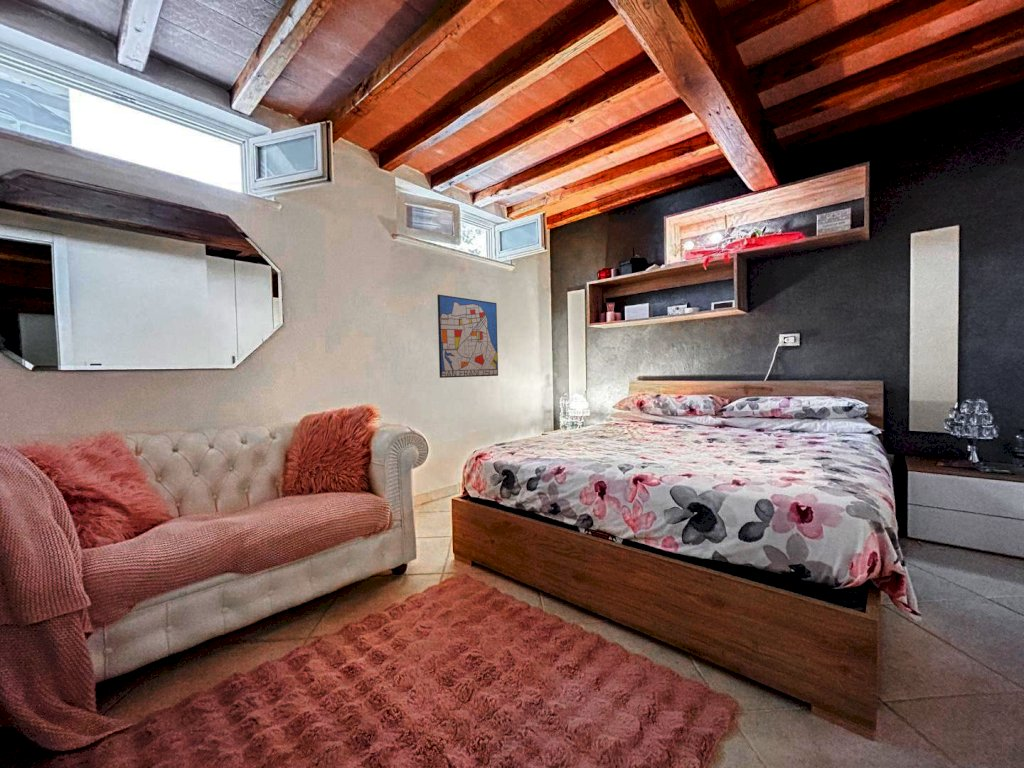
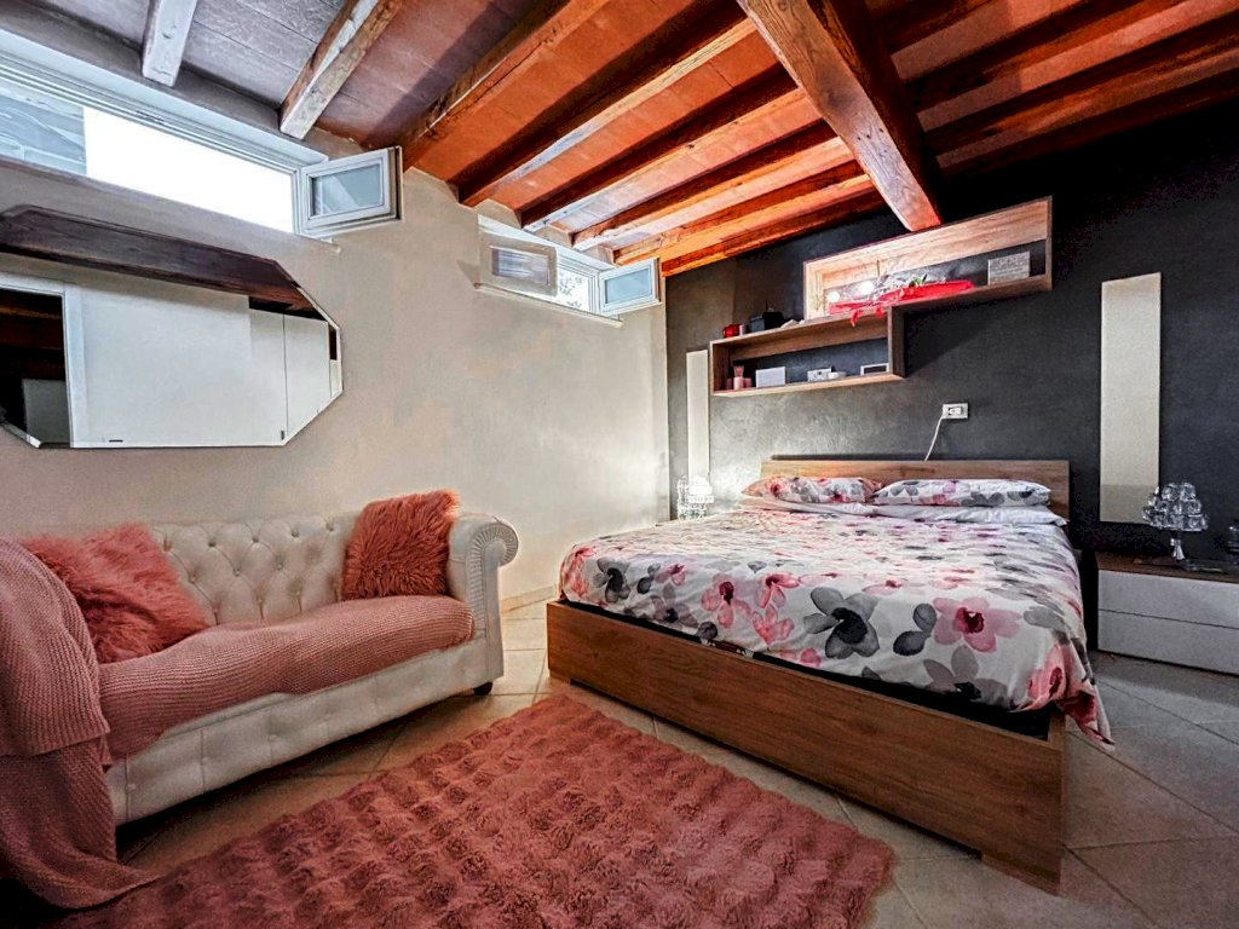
- wall art [436,293,499,379]
